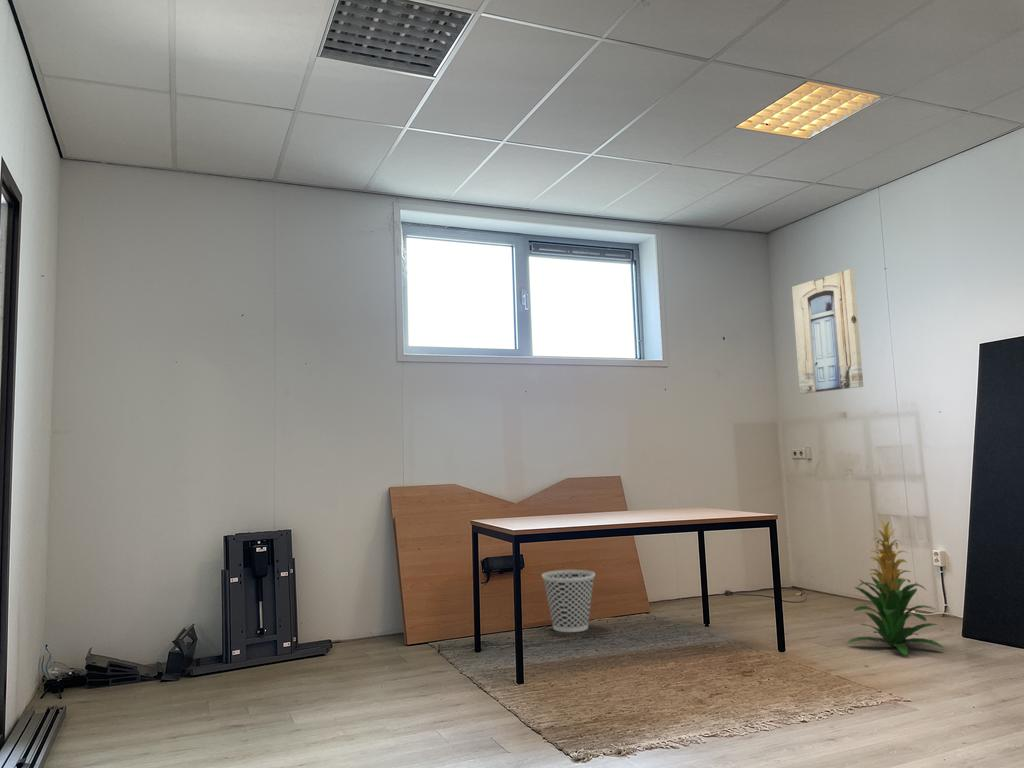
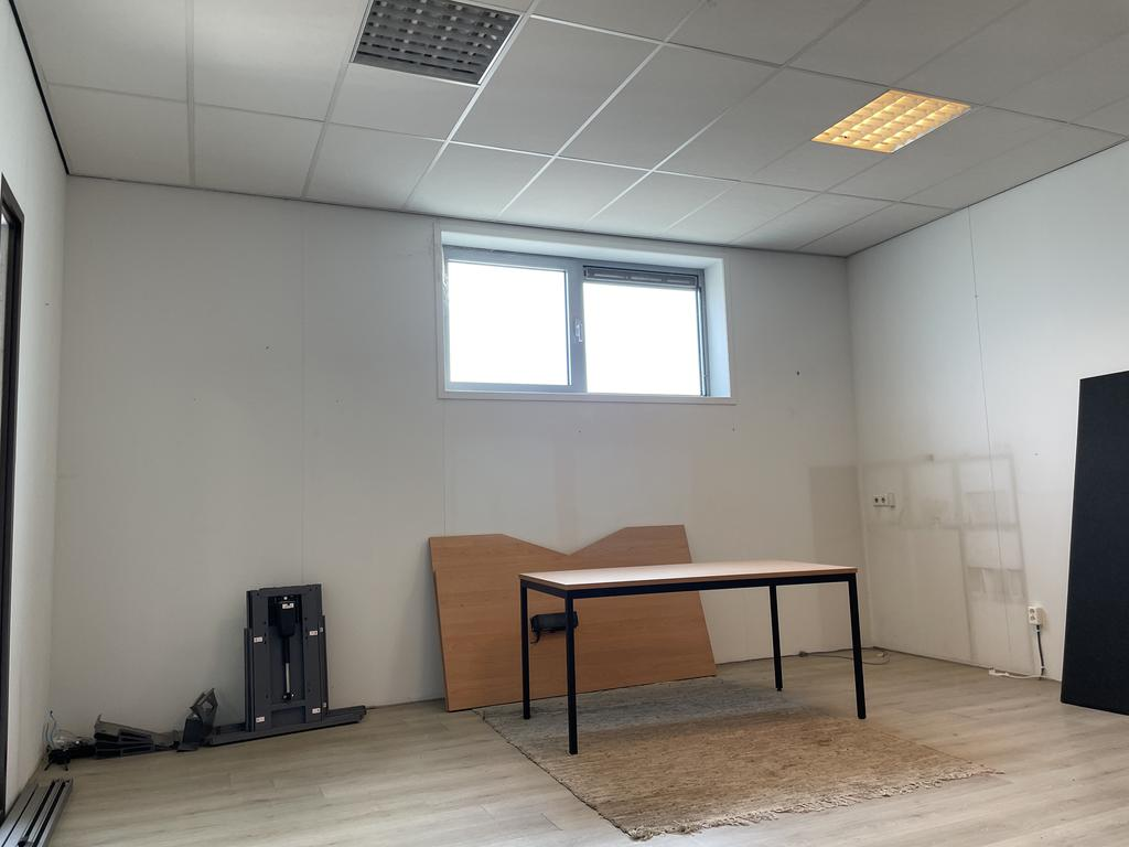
- wastebasket [541,569,596,633]
- wall art [791,268,864,395]
- indoor plant [847,519,945,657]
